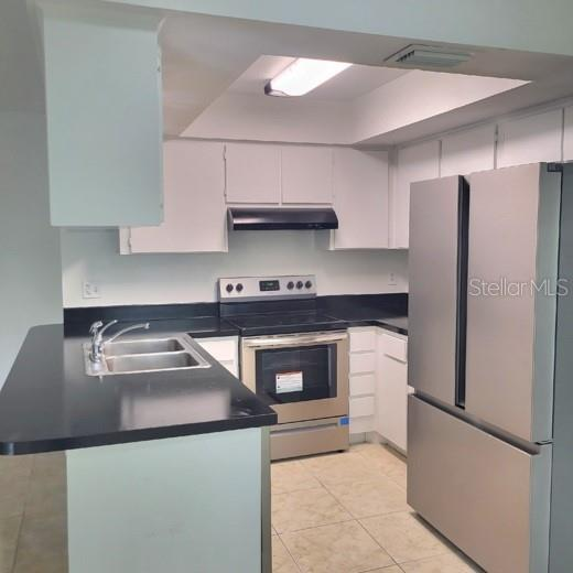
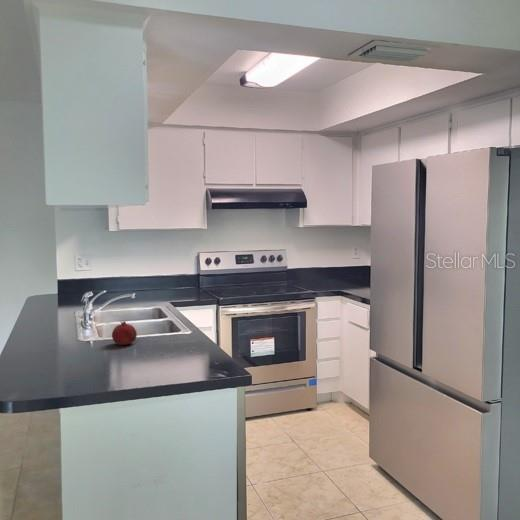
+ fruit [111,320,138,346]
